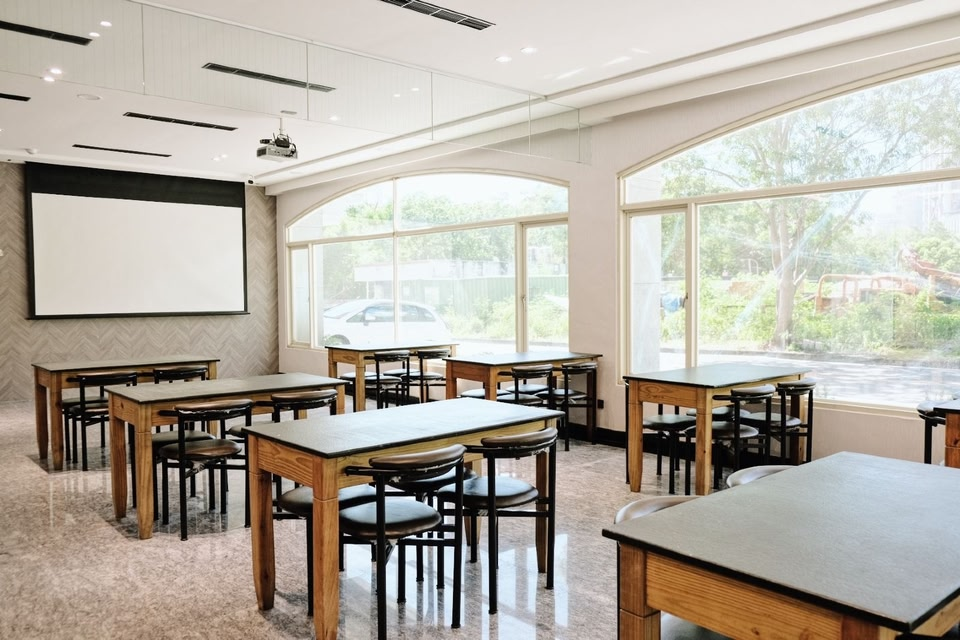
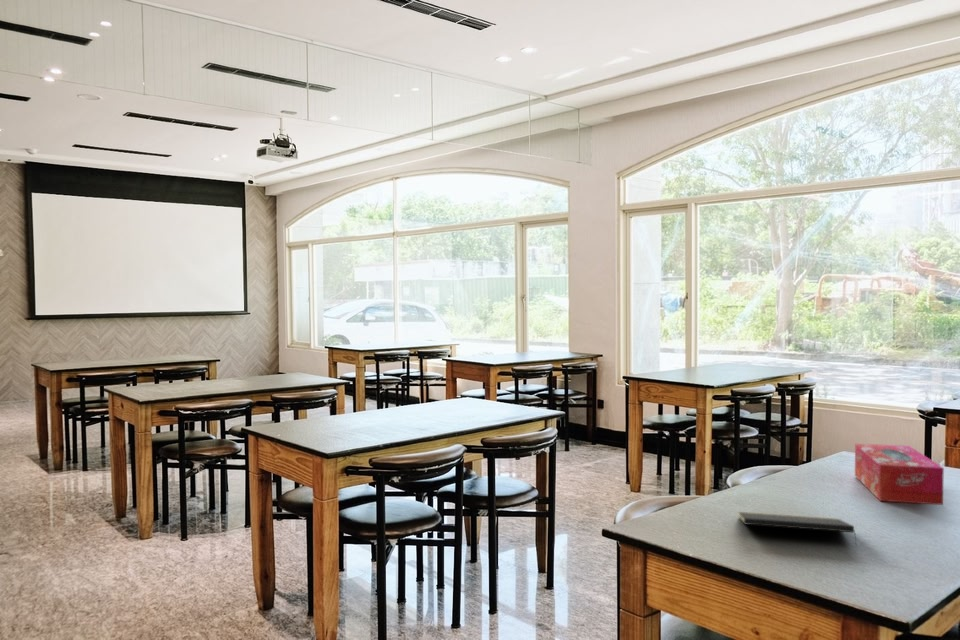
+ tissue box [854,443,945,506]
+ notepad [738,511,858,547]
